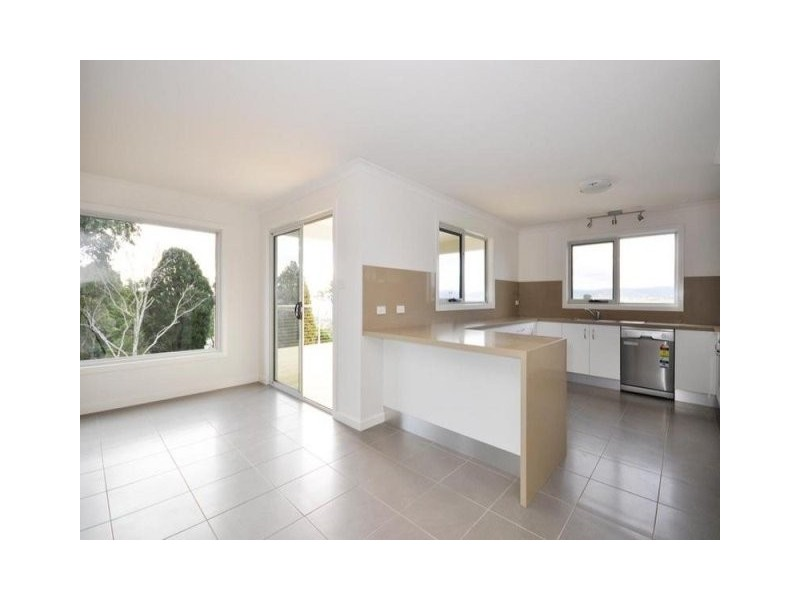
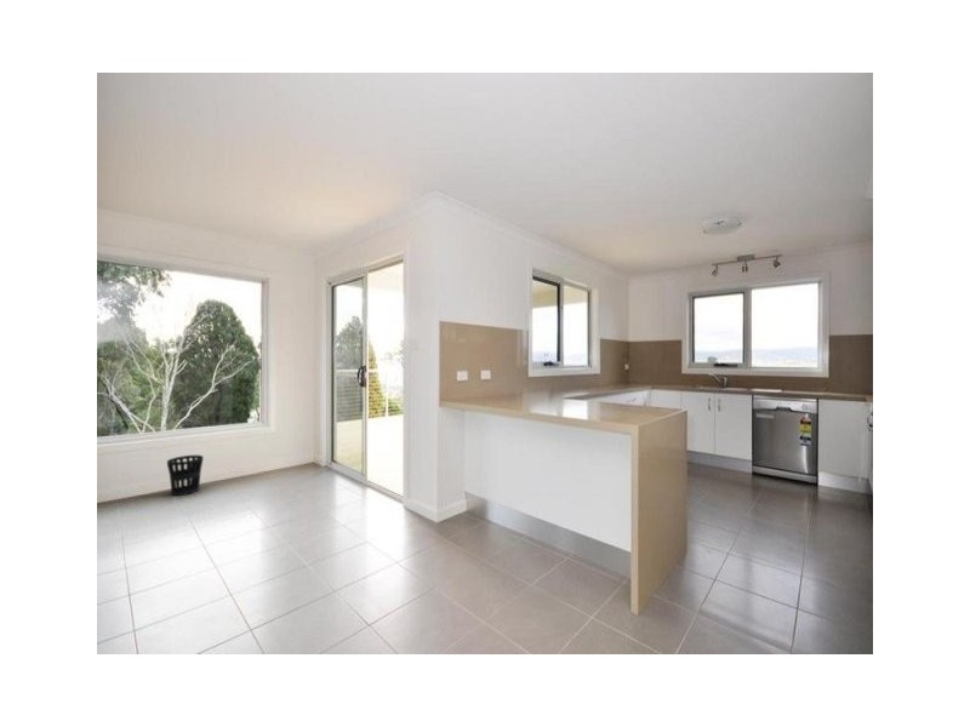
+ wastebasket [166,454,205,497]
